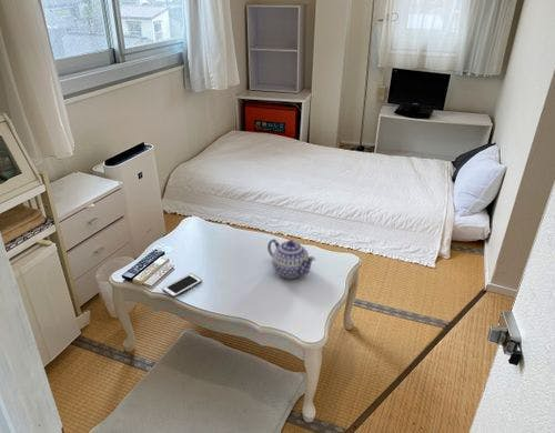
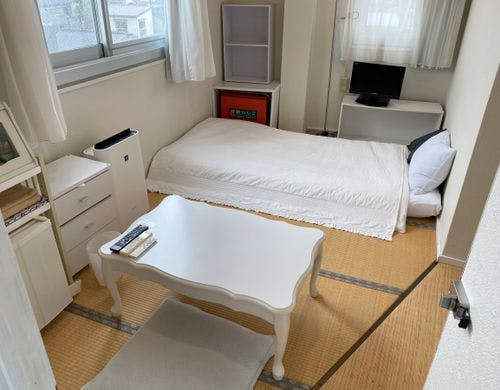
- cell phone [162,272,203,299]
- teapot [266,238,316,279]
